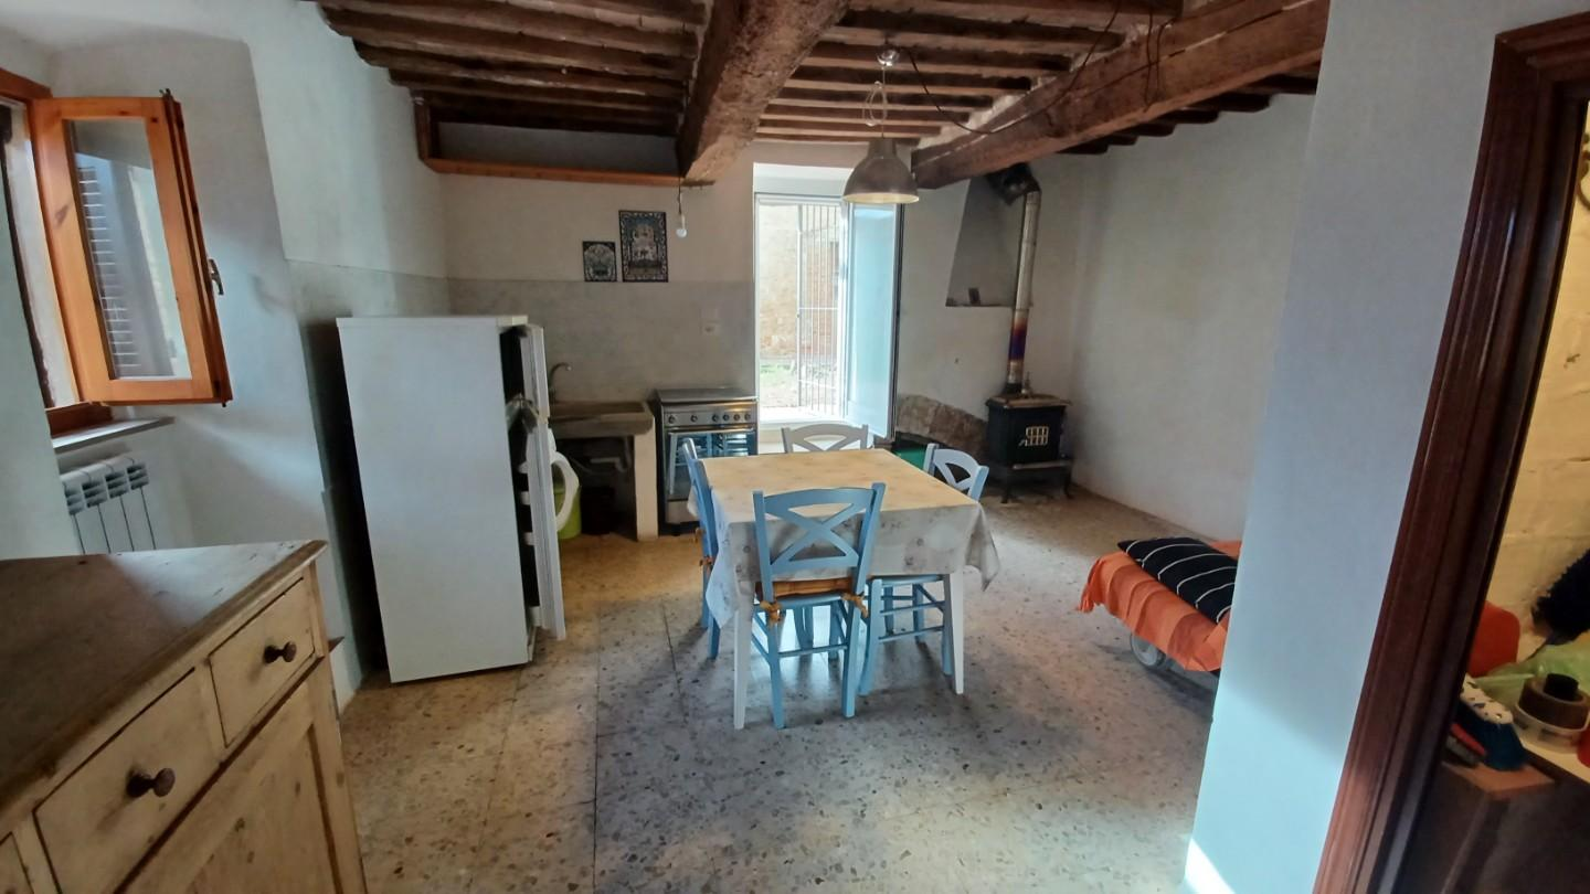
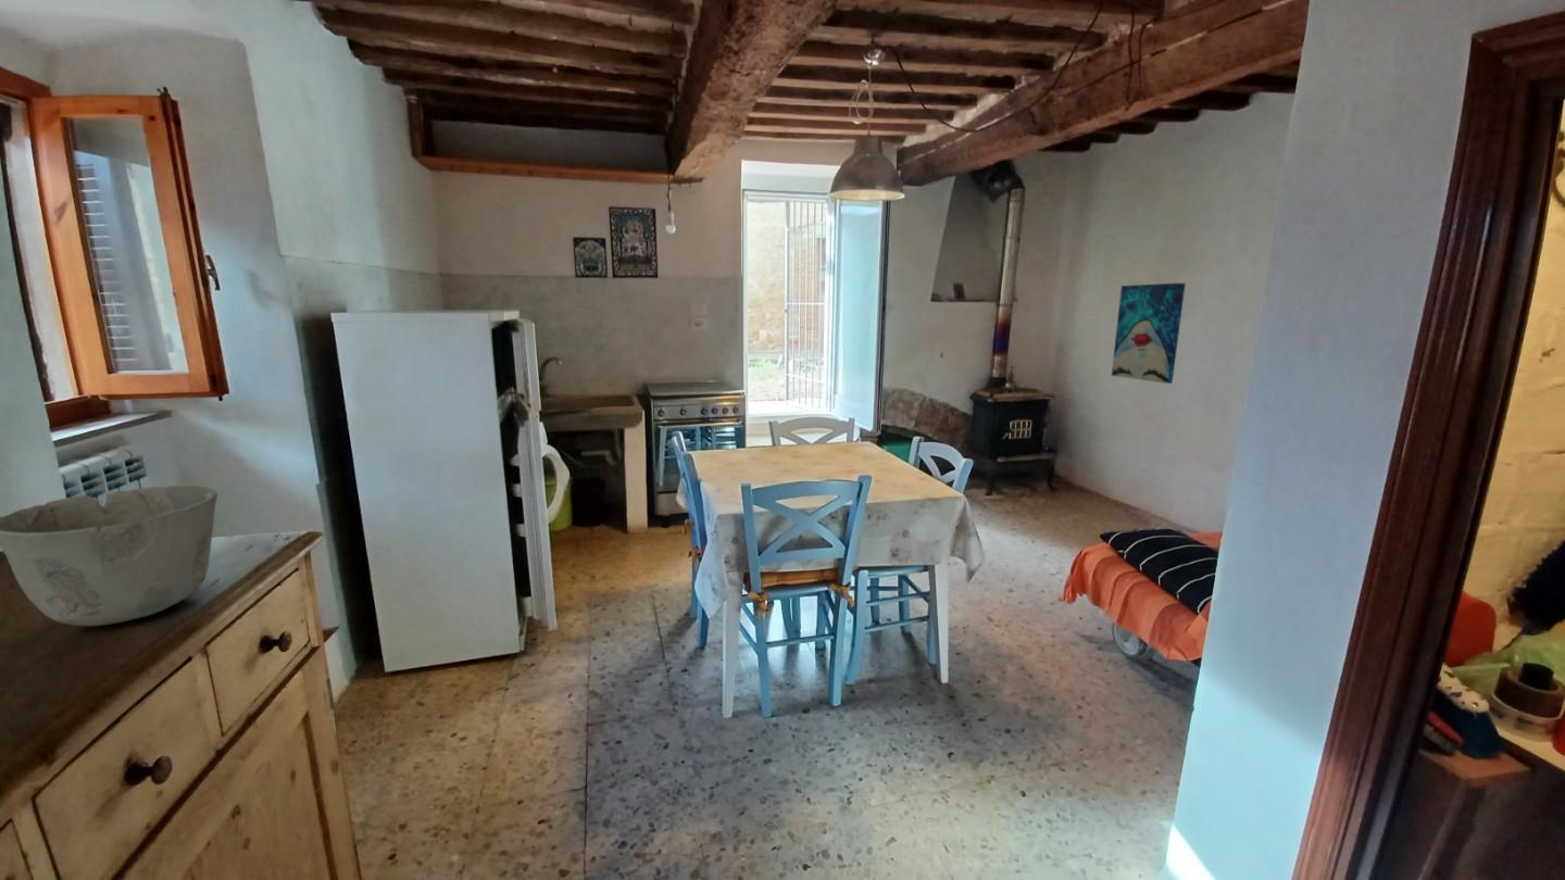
+ wall art [1111,282,1187,385]
+ ceramic bowl [0,485,218,627]
